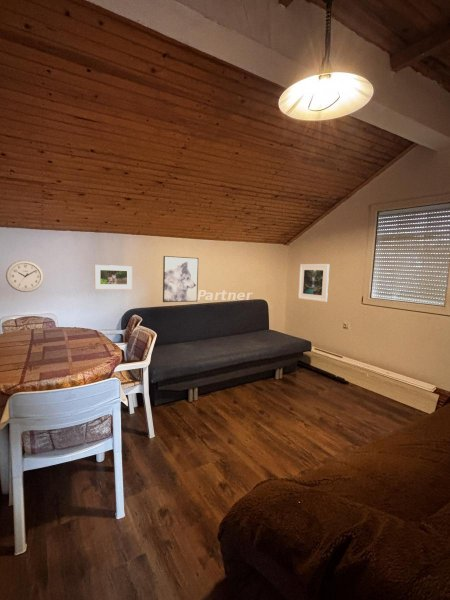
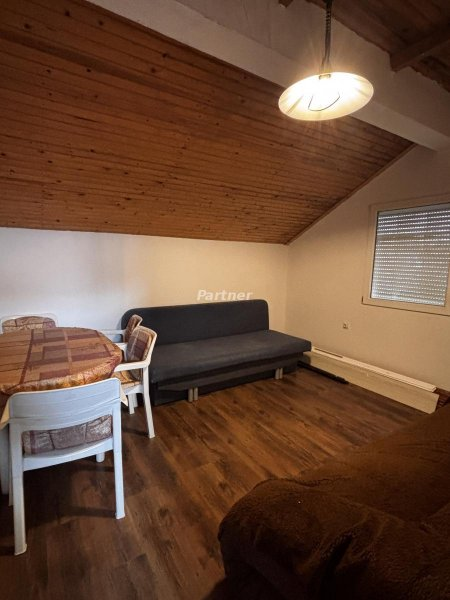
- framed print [297,263,330,303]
- wall art [162,255,199,303]
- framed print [94,264,133,290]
- wall clock [5,259,45,293]
